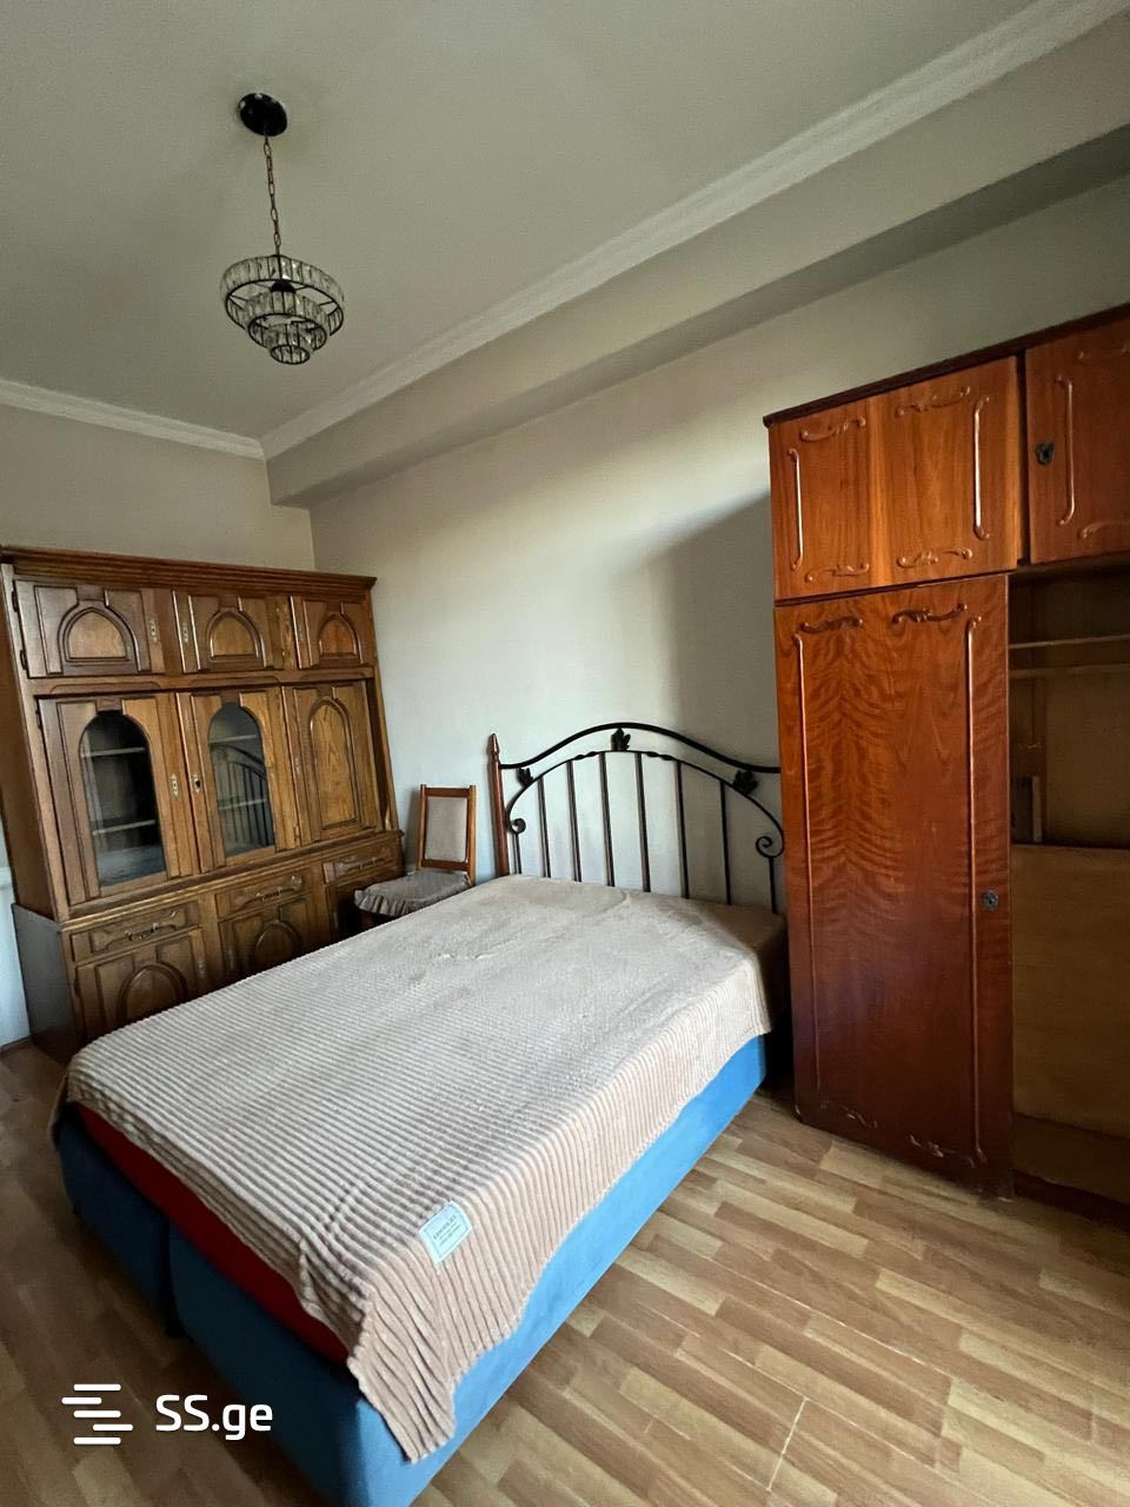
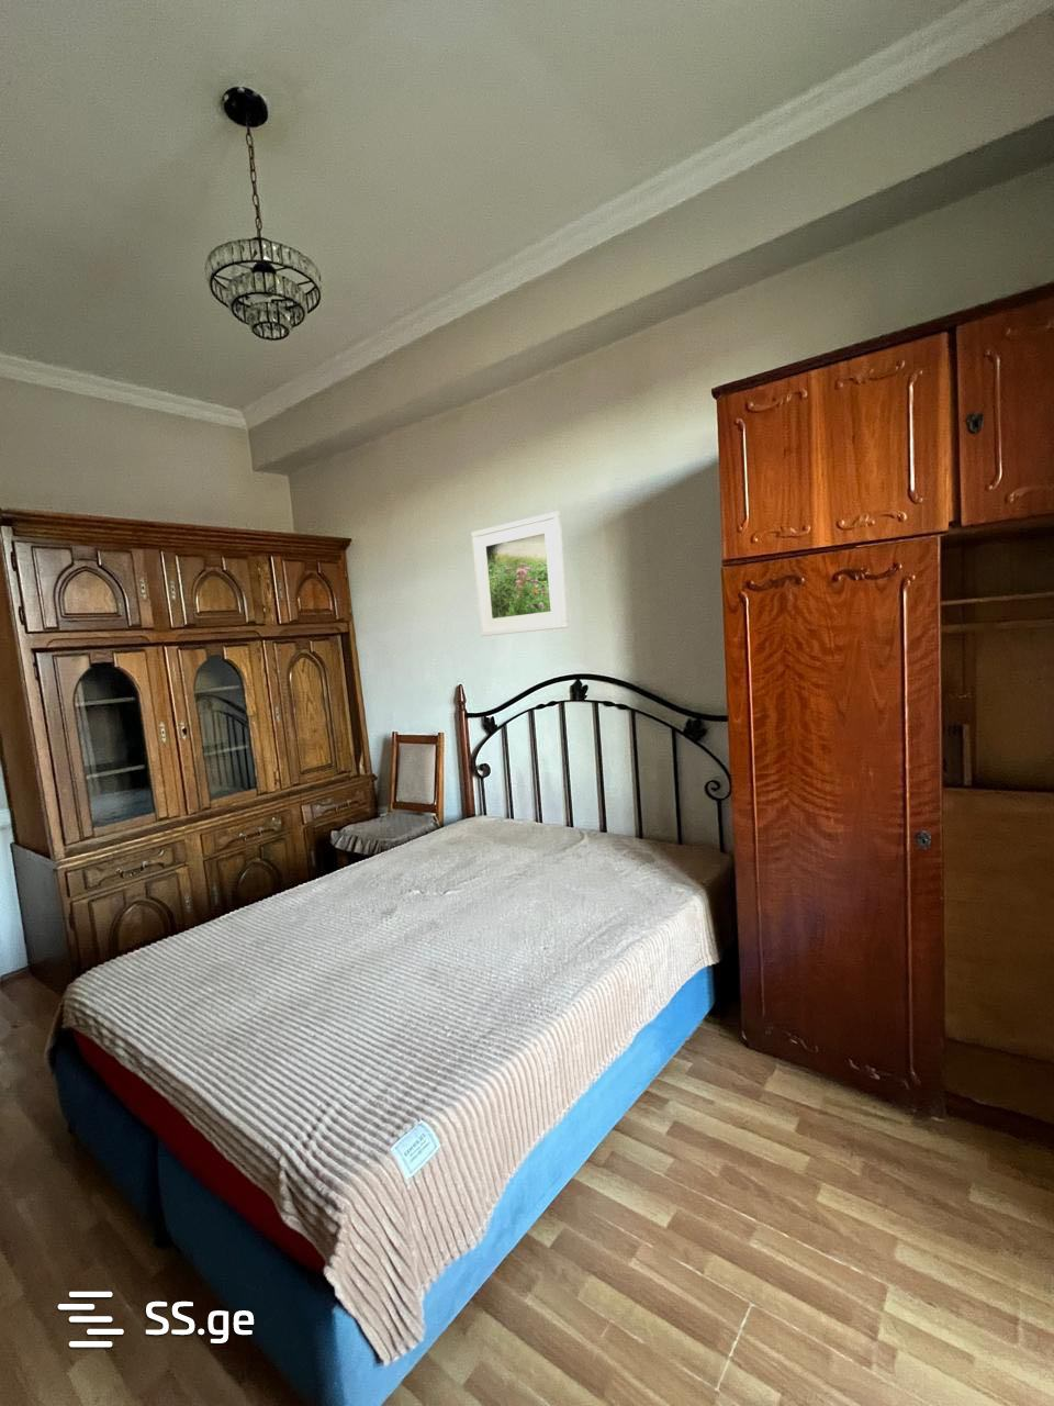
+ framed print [471,510,570,637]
